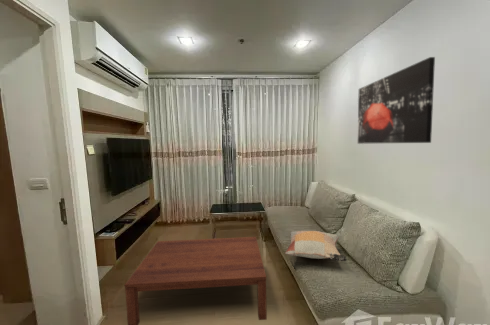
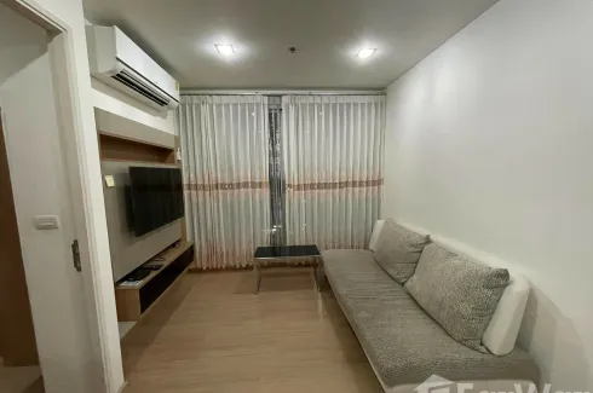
- decorative pillow [284,230,347,262]
- coffee table [124,236,268,325]
- wall art [357,56,436,145]
